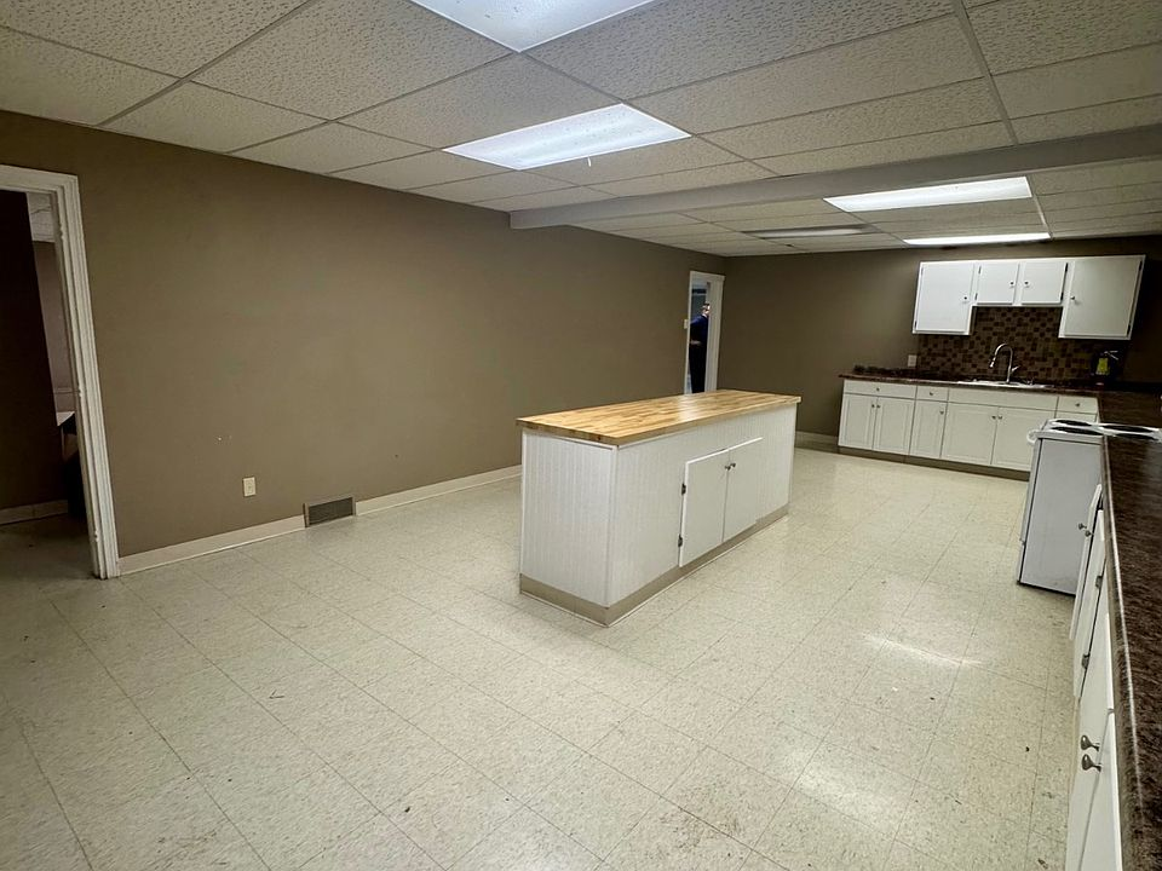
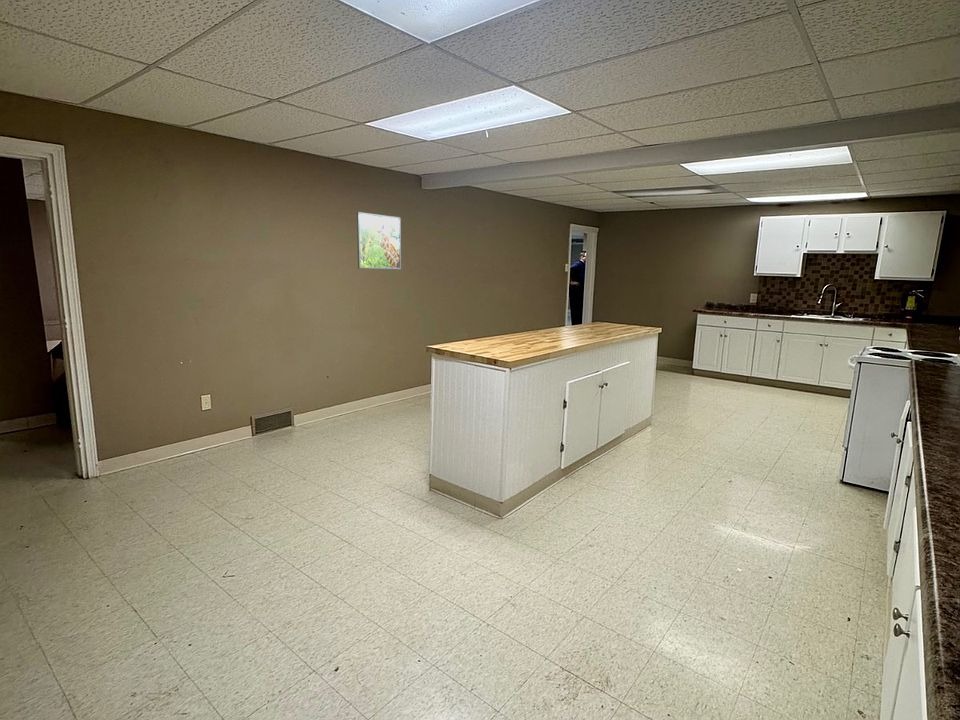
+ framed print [356,211,402,271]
